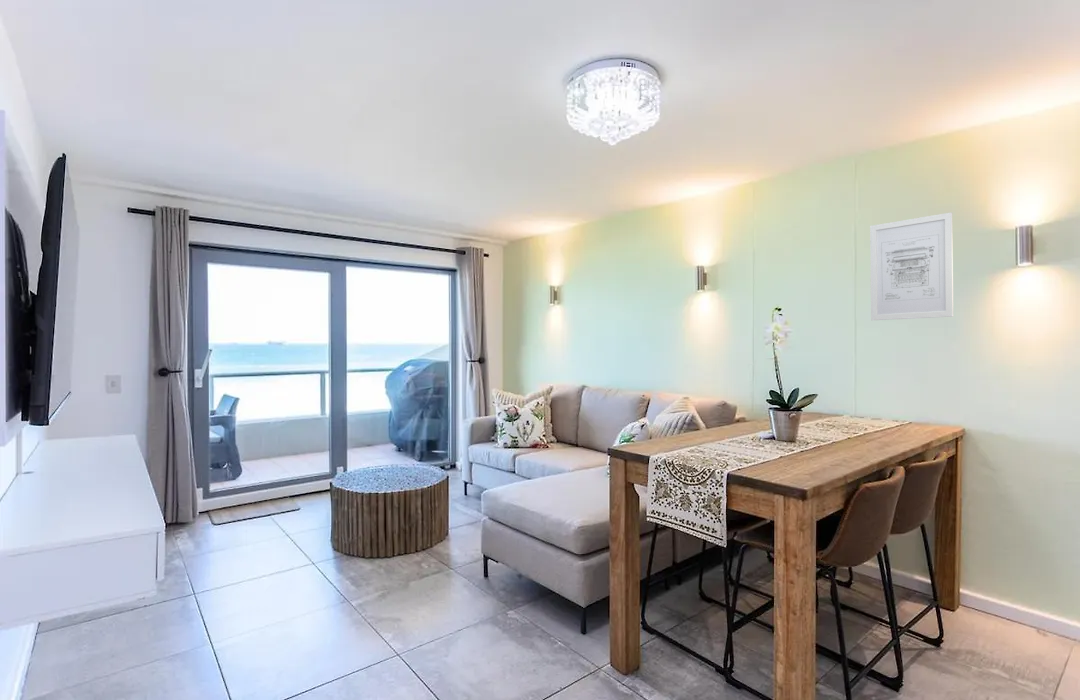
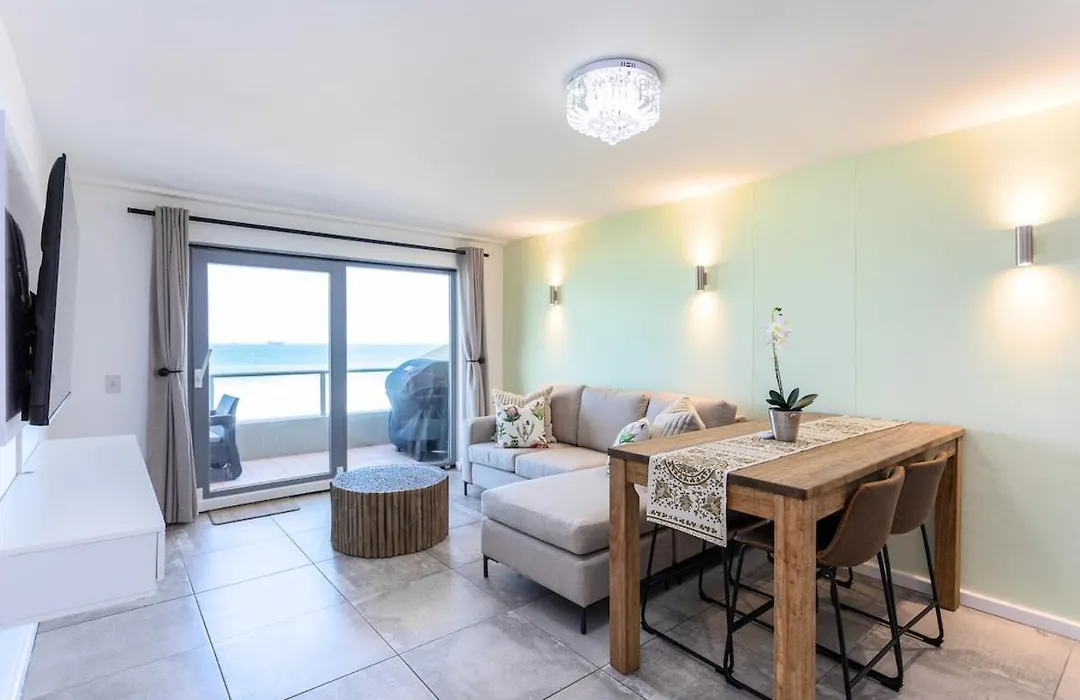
- wall art [869,211,954,321]
